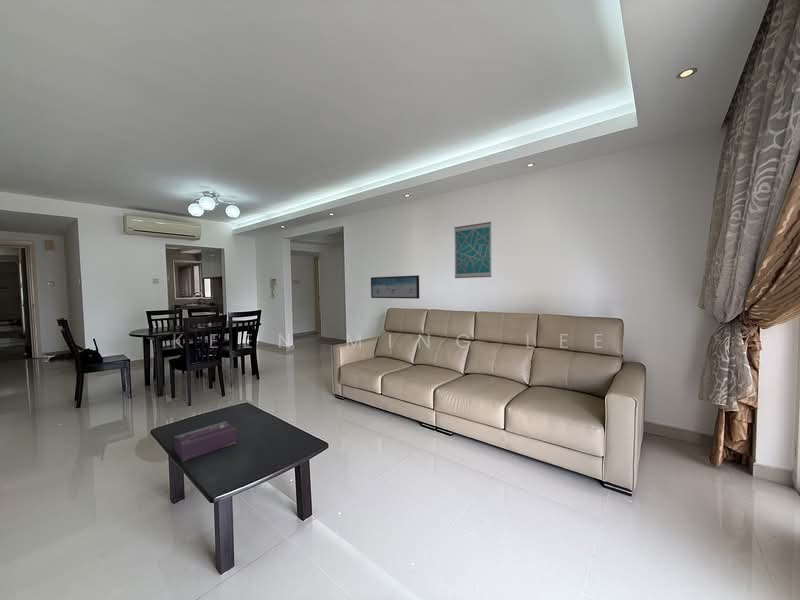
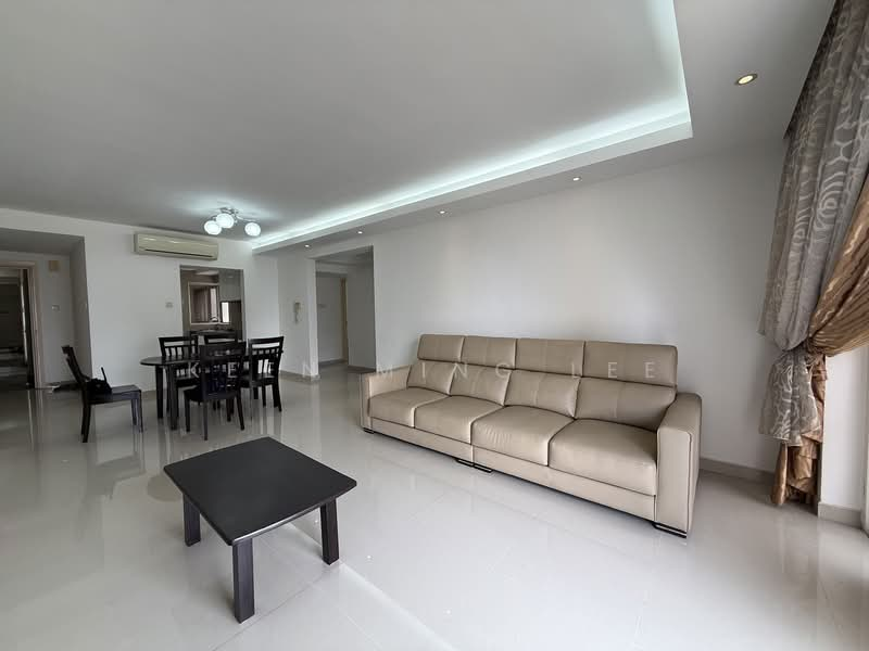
- tissue box [173,420,237,462]
- wall art [454,221,493,279]
- wall art [370,274,420,300]
